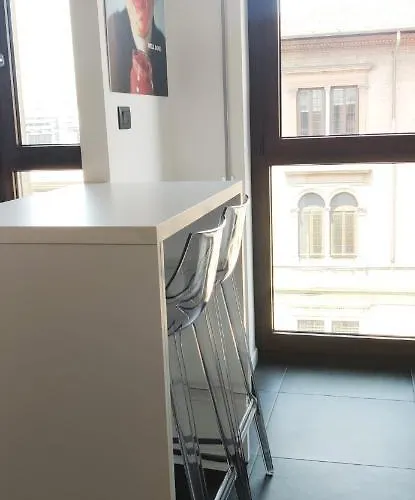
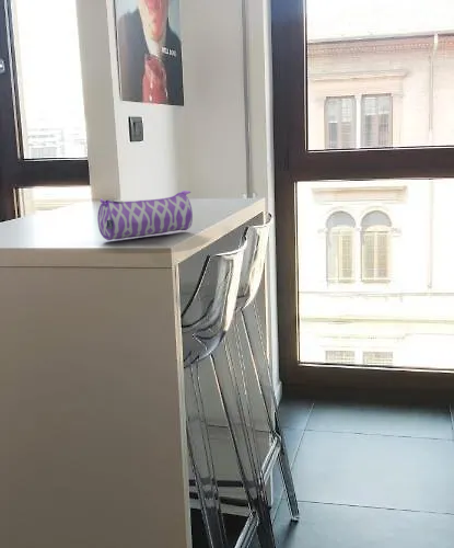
+ pencil case [96,190,194,241]
